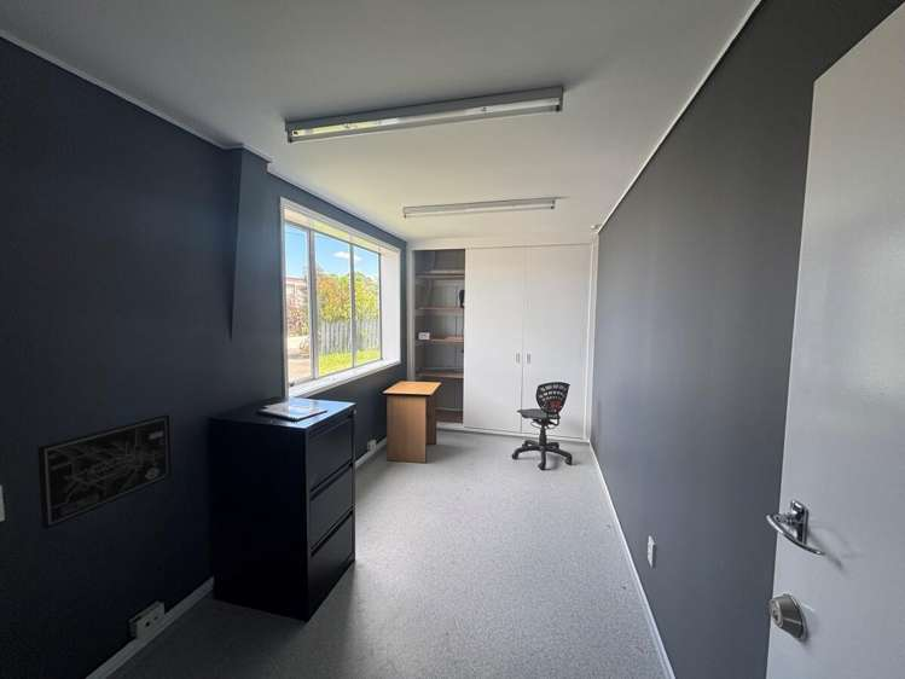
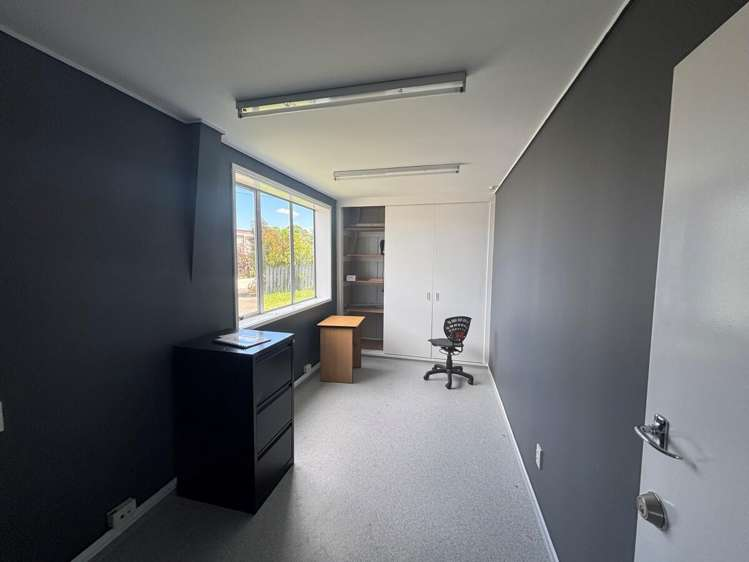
- wall art [36,413,173,530]
